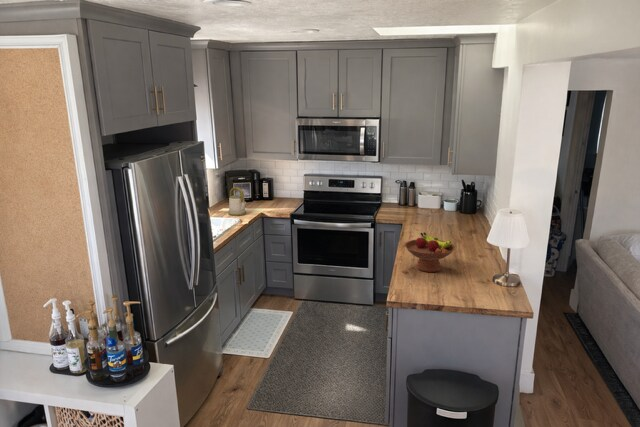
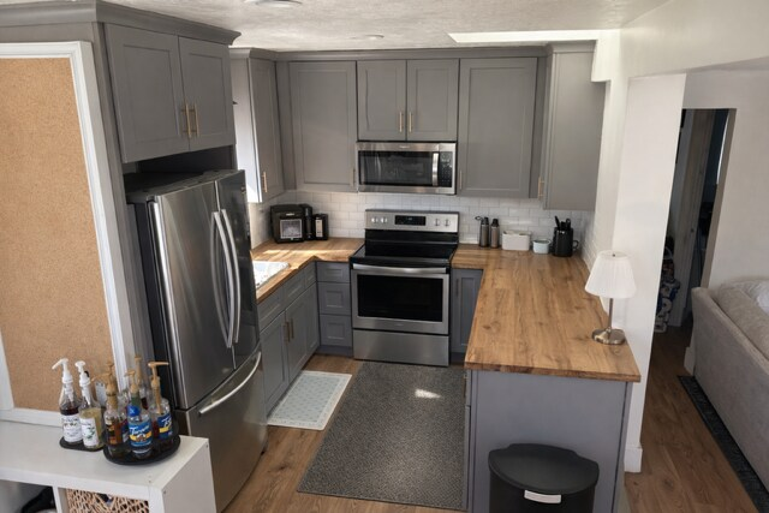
- fruit bowl [404,231,456,273]
- kettle [227,186,247,217]
